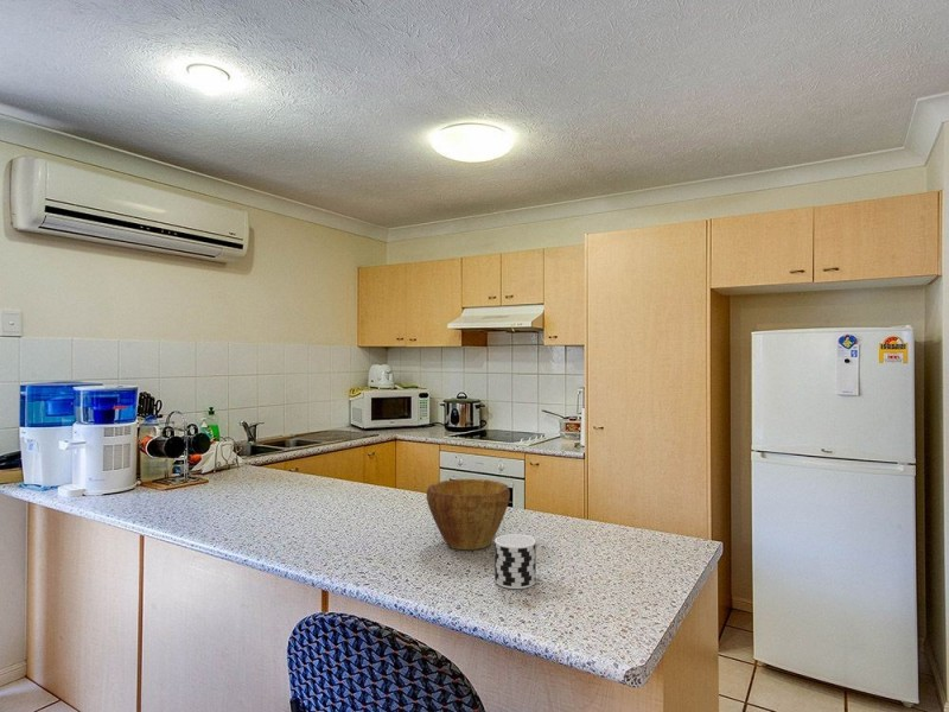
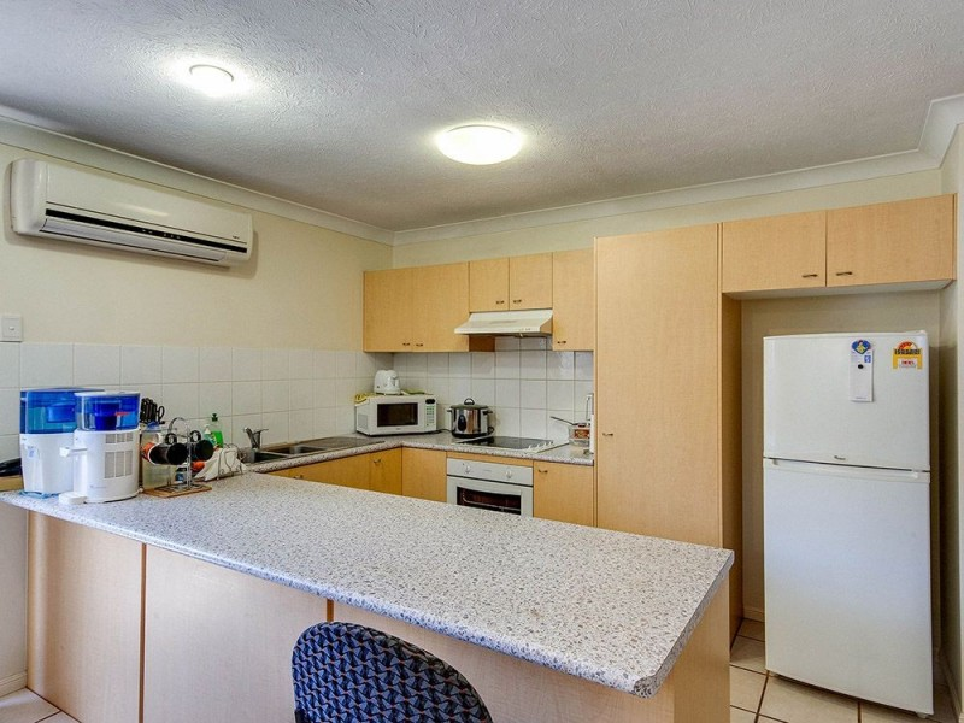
- bowl [425,478,511,551]
- cup [493,533,537,590]
